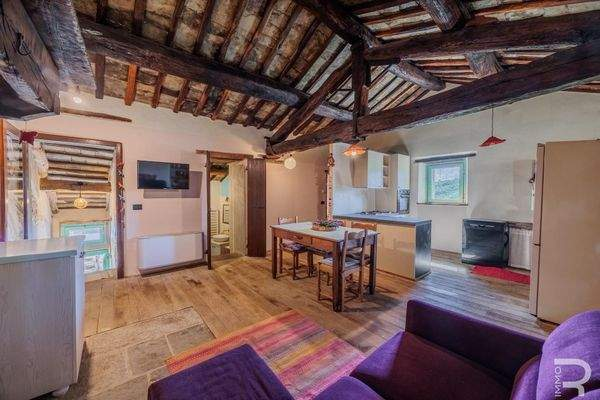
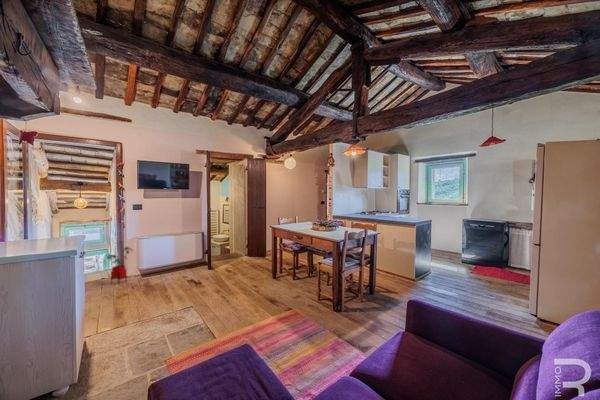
+ house plant [105,246,134,285]
